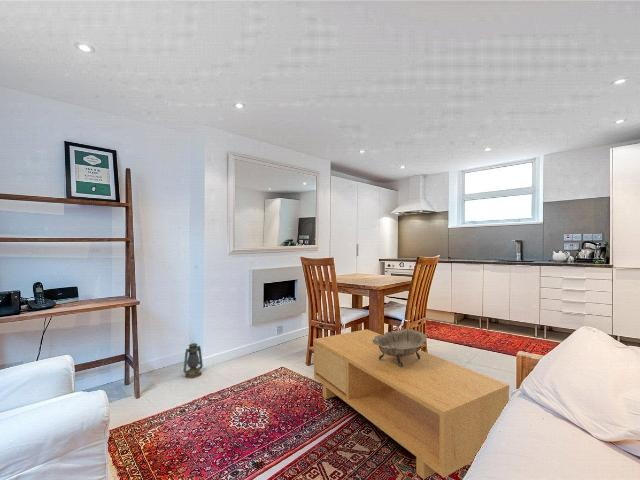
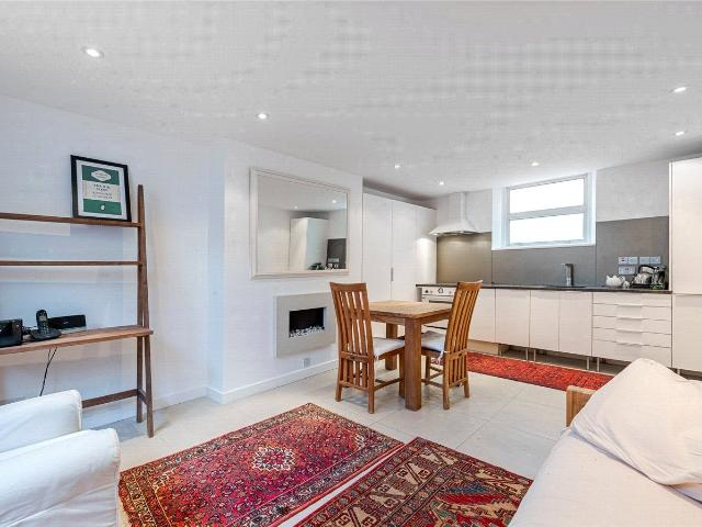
- coffee table [313,328,510,480]
- decorative bowl [372,328,428,367]
- lantern [182,340,204,379]
